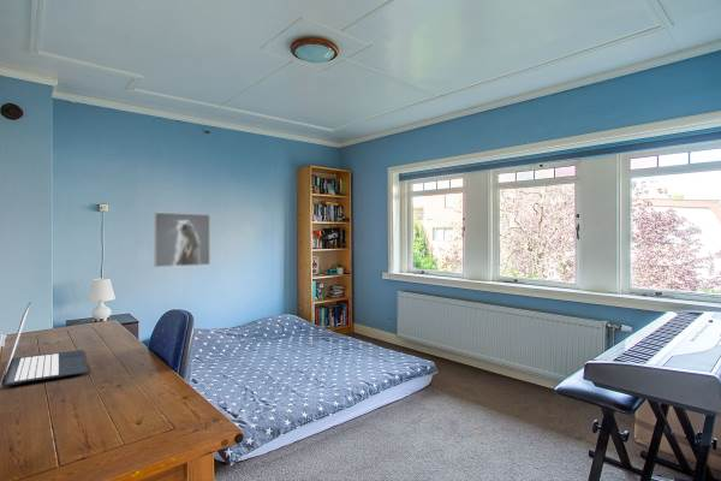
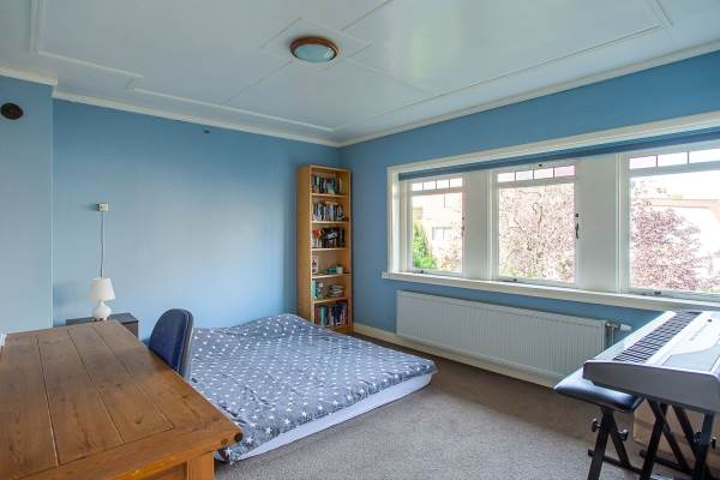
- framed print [153,212,211,268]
- laptop [0,301,89,387]
